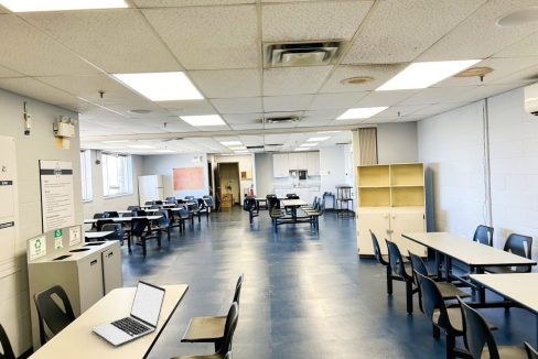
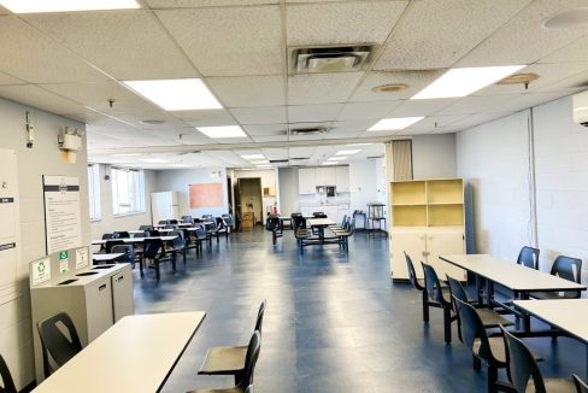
- laptop [90,279,166,346]
